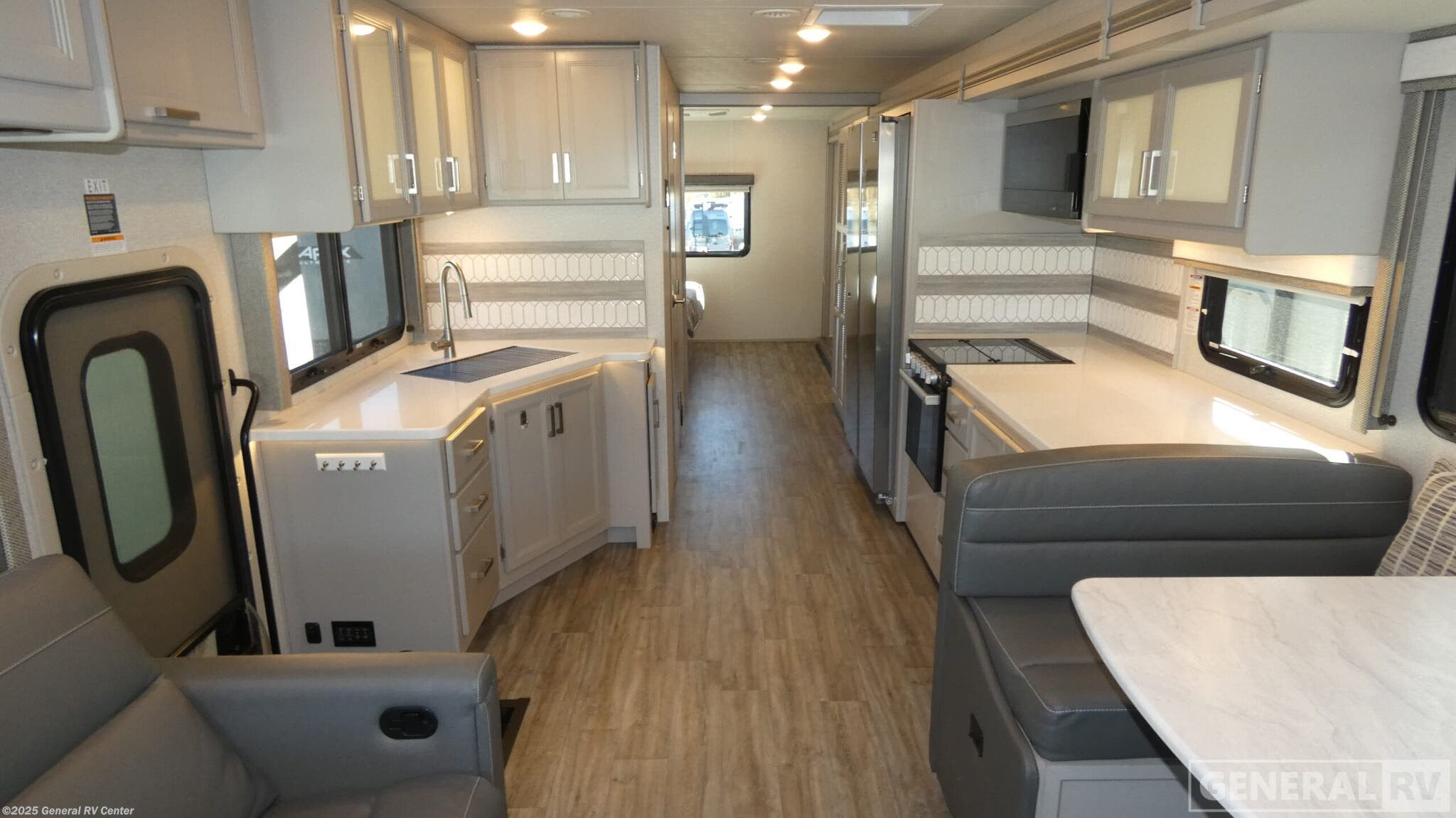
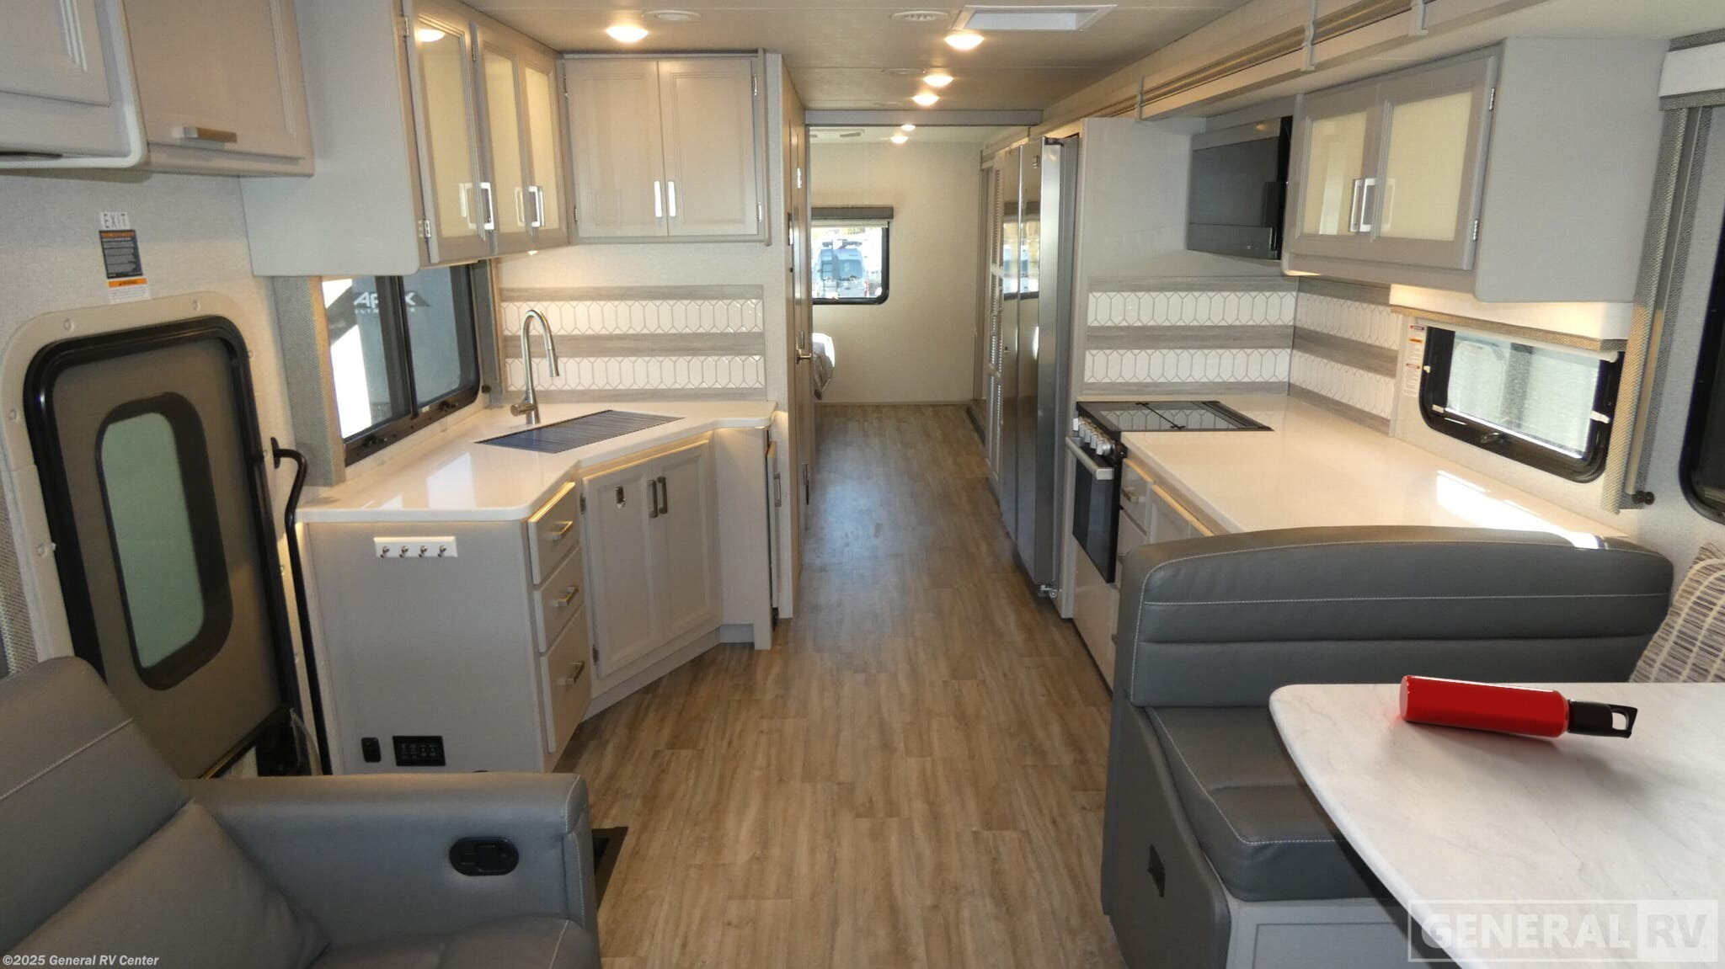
+ water bottle [1398,674,1639,739]
